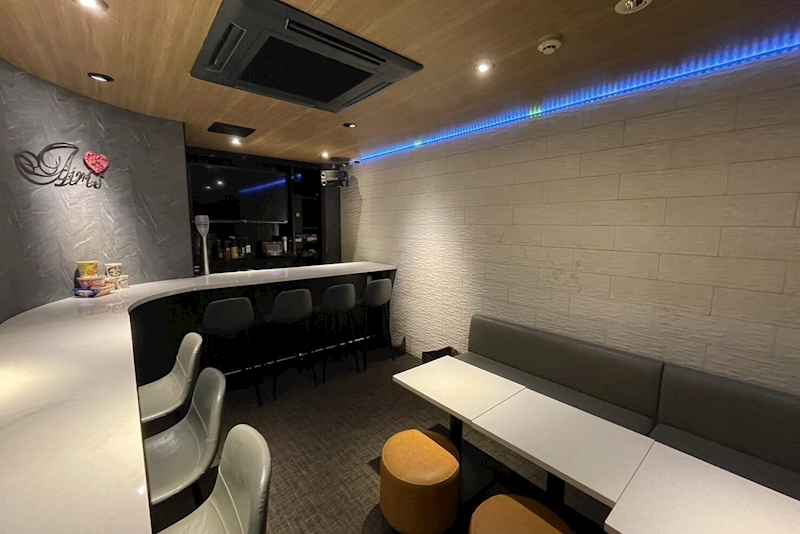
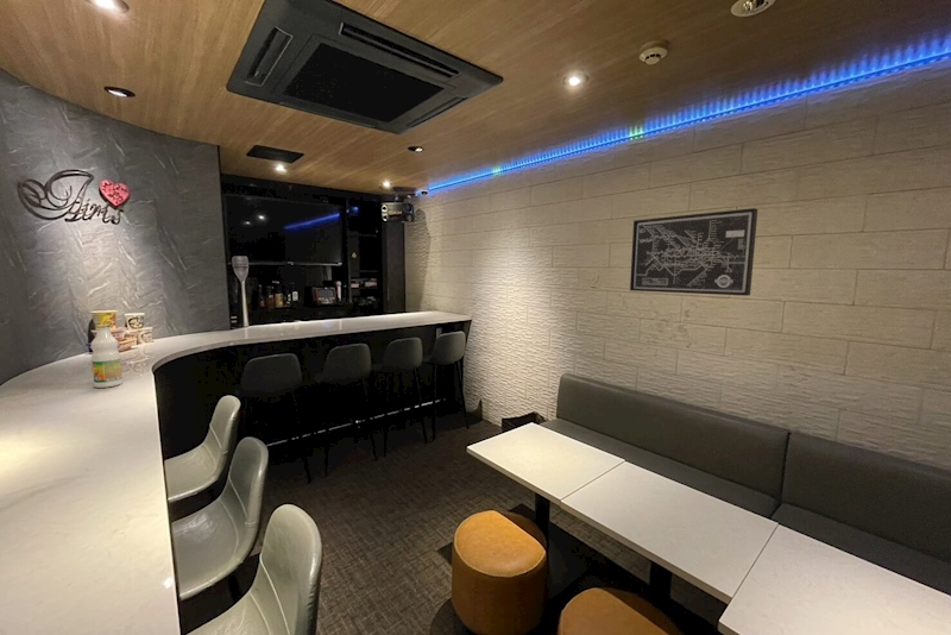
+ wall art [629,207,758,297]
+ bottle [90,323,124,389]
